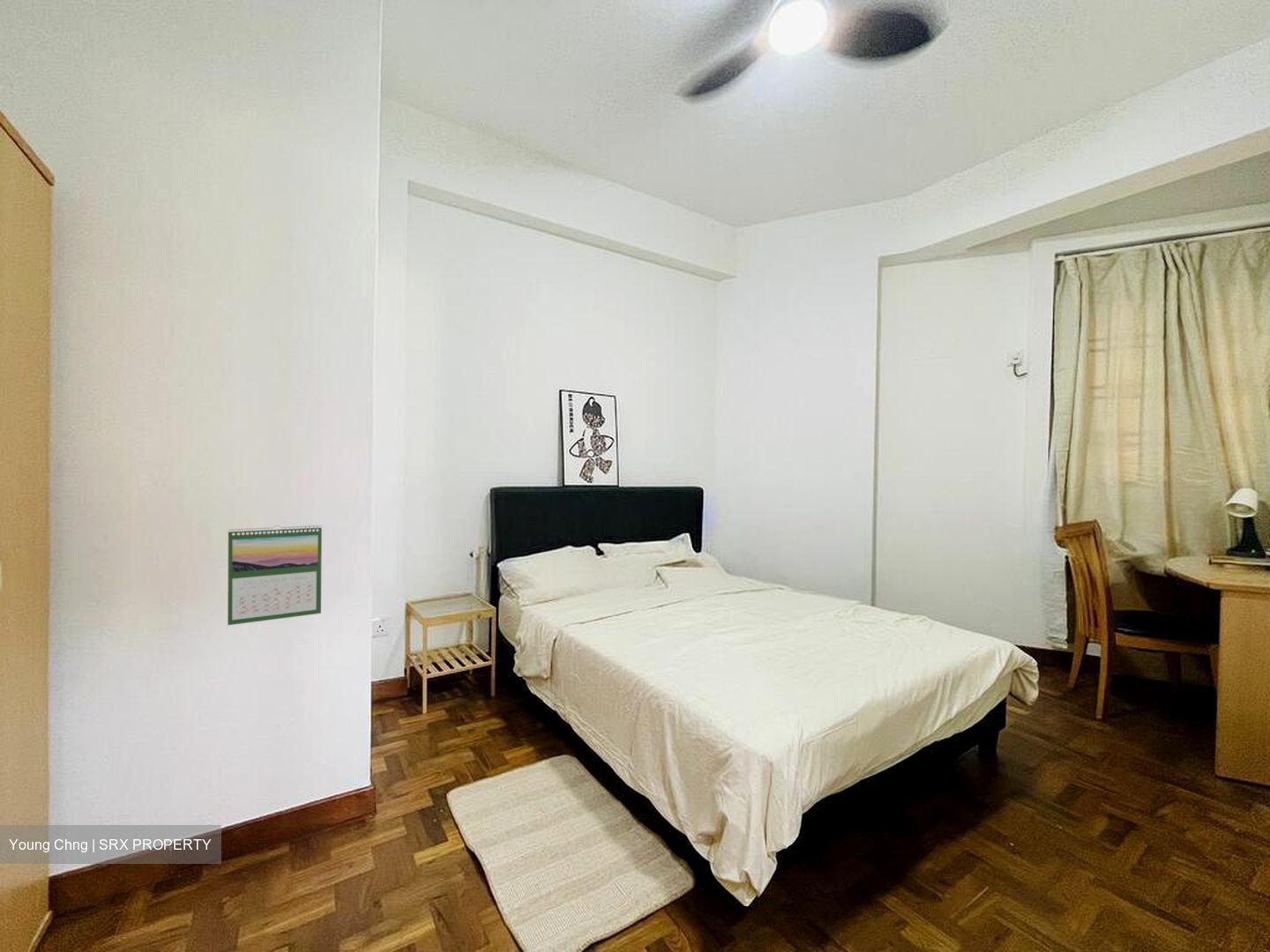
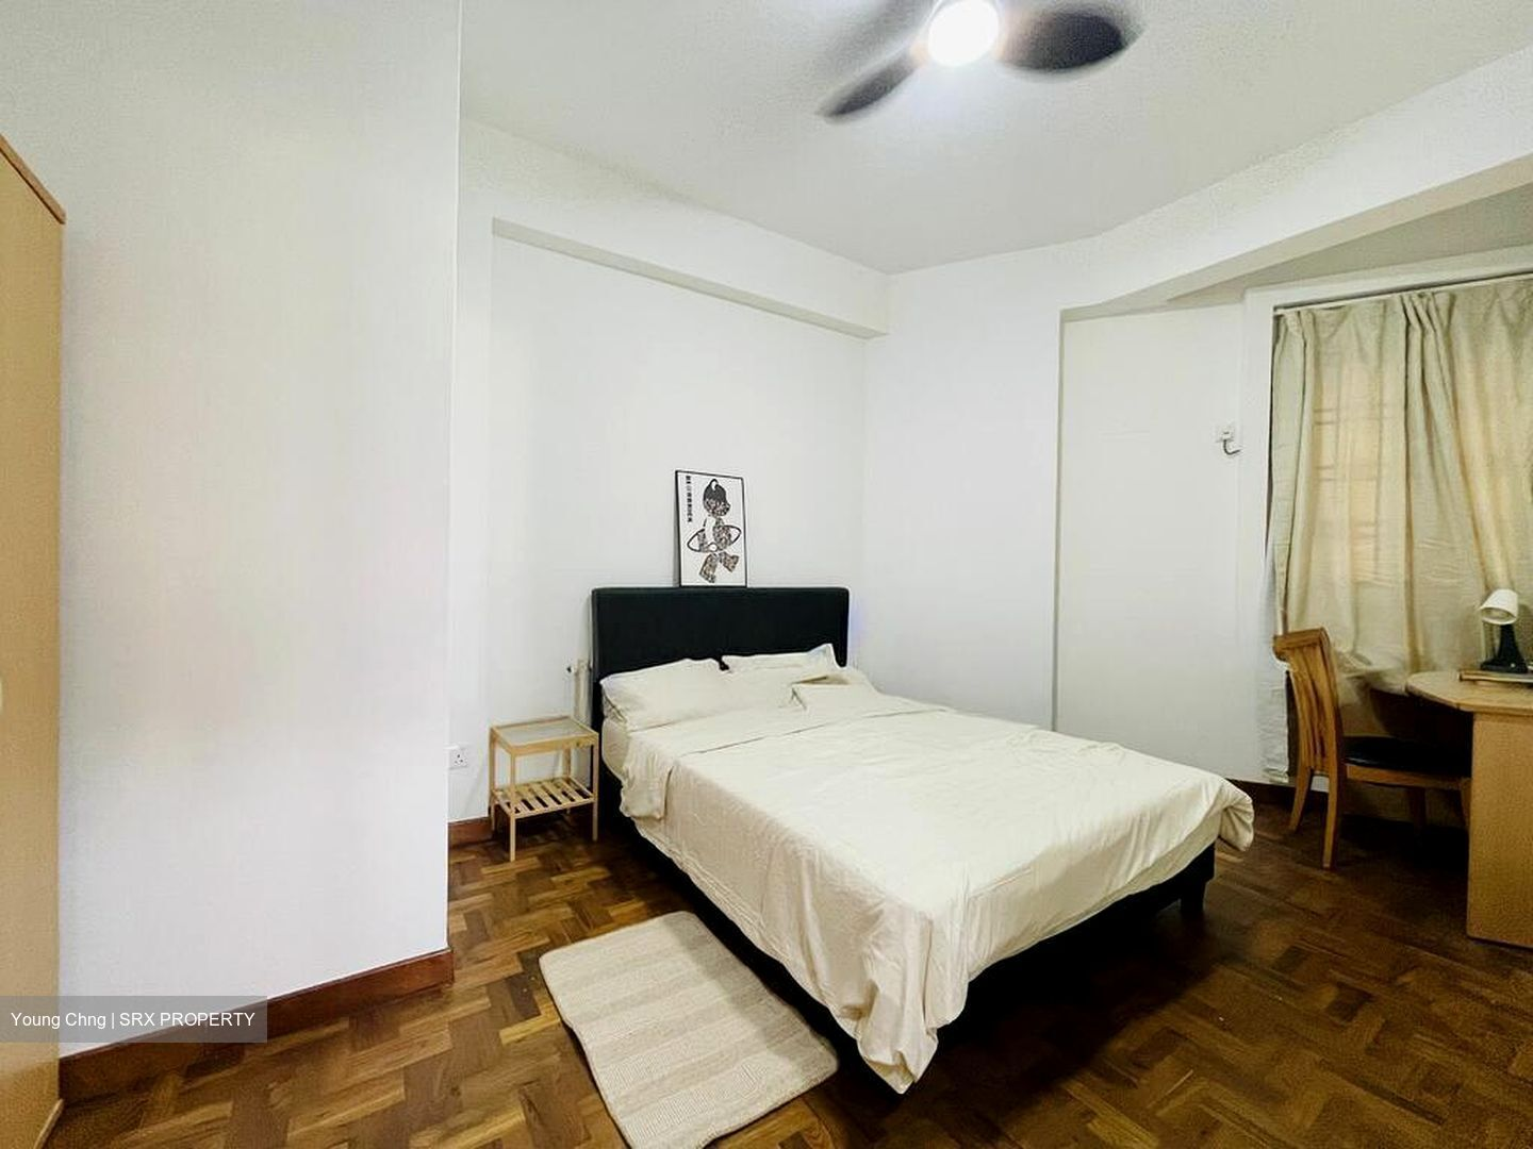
- calendar [227,524,323,626]
